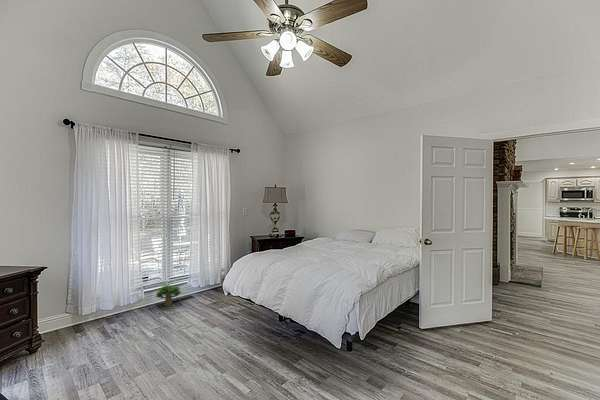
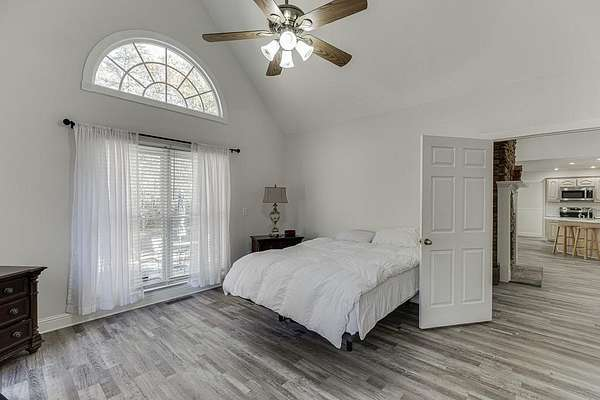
- potted plant [155,283,183,307]
